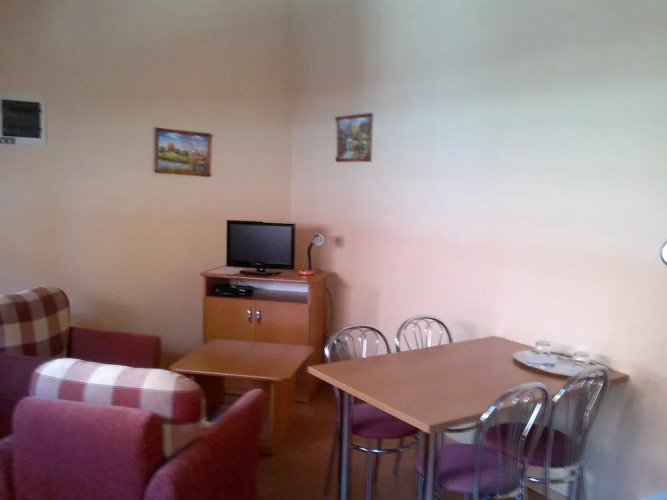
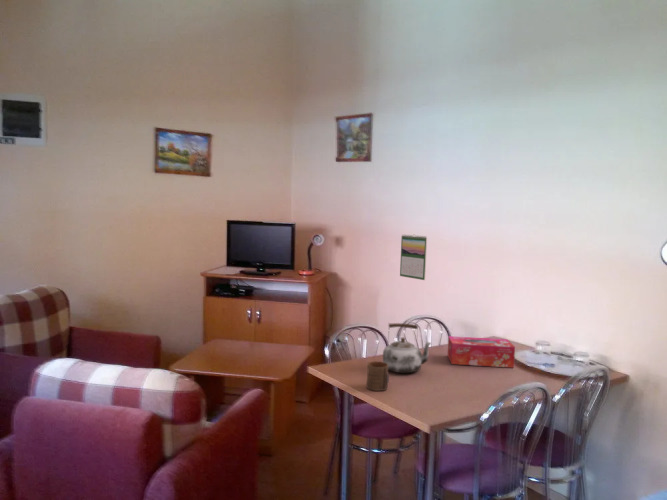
+ cup [366,360,390,392]
+ kettle [382,322,433,374]
+ tissue box [447,335,516,369]
+ calendar [399,234,428,281]
